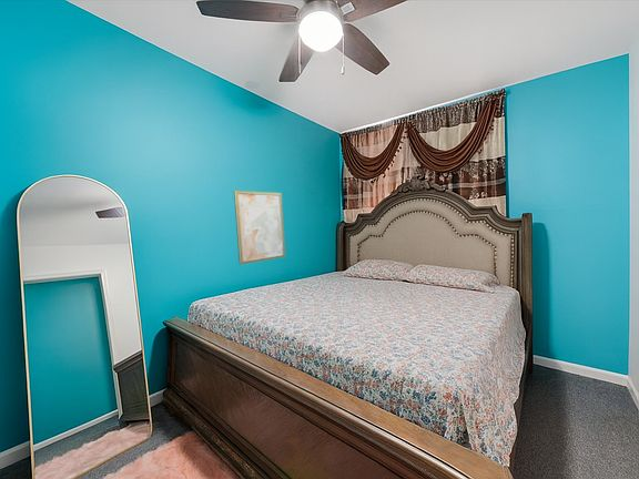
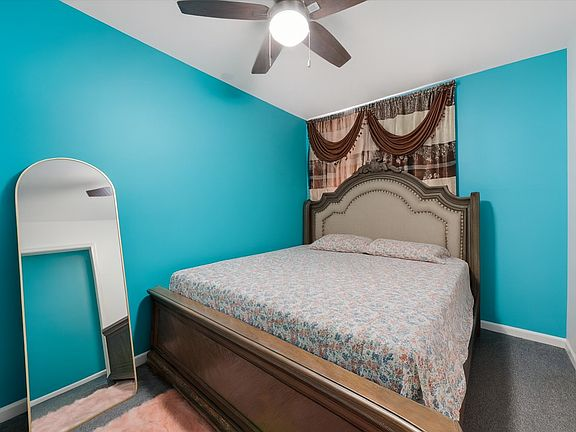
- wall art [233,190,286,266]
